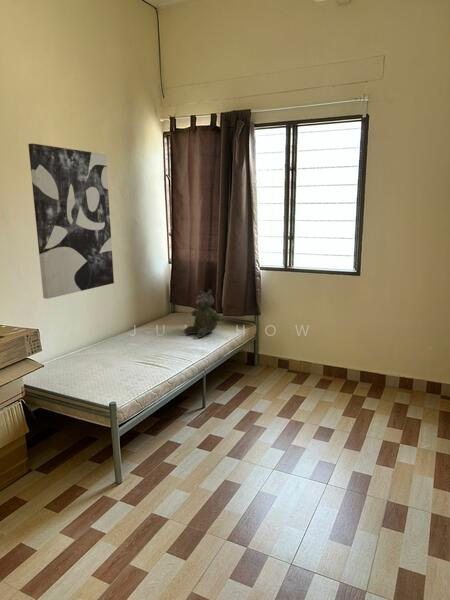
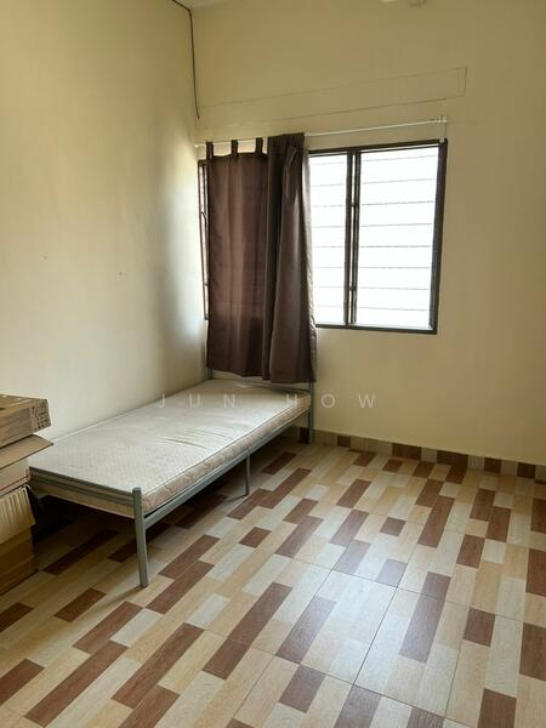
- wall art [27,142,115,300]
- teddy bear [183,287,222,338]
